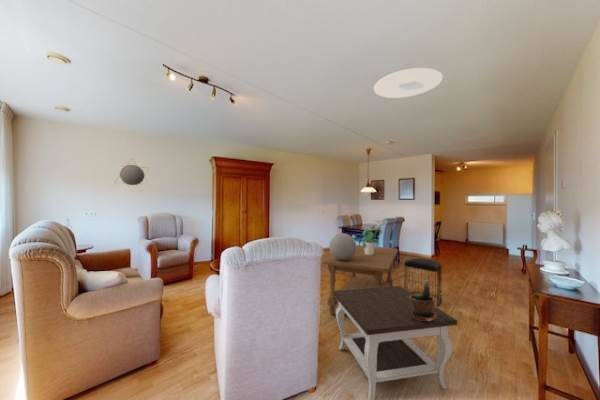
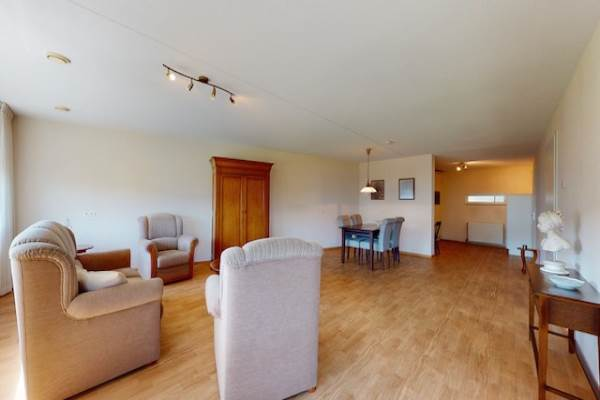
- side table [333,285,458,400]
- coffee table [321,244,399,317]
- ceiling light [373,67,444,99]
- decorative sphere [328,232,357,260]
- potted plant [361,225,383,255]
- potted plant [410,279,436,321]
- stool [403,257,443,307]
- home mirror [114,157,149,192]
